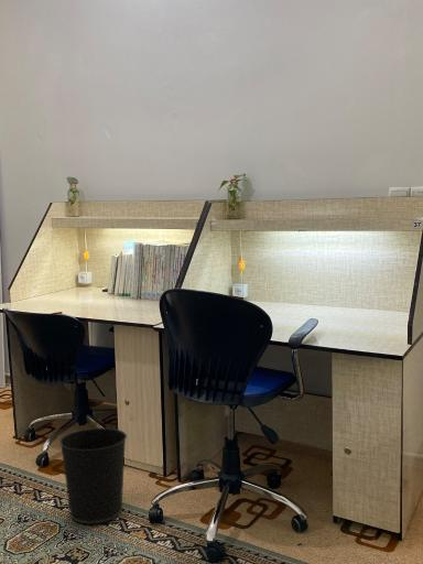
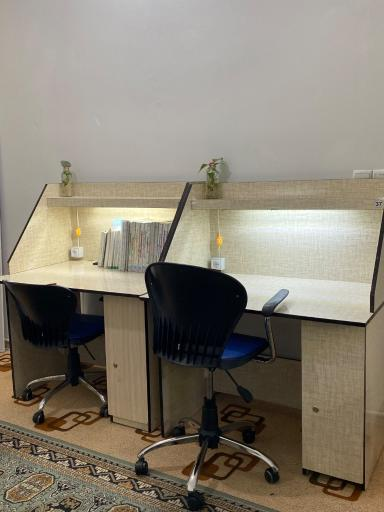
- wastebasket [58,426,128,524]
